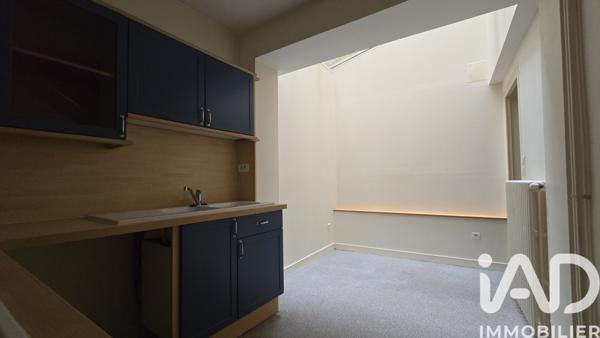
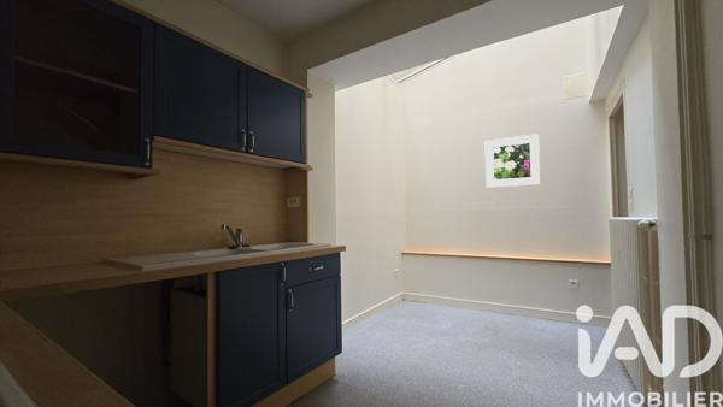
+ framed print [484,132,541,189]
